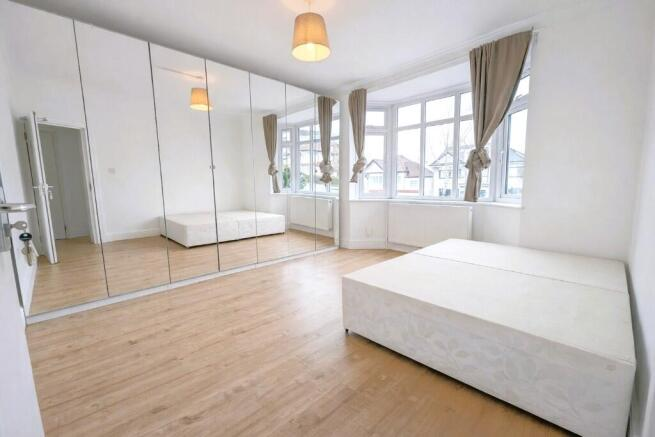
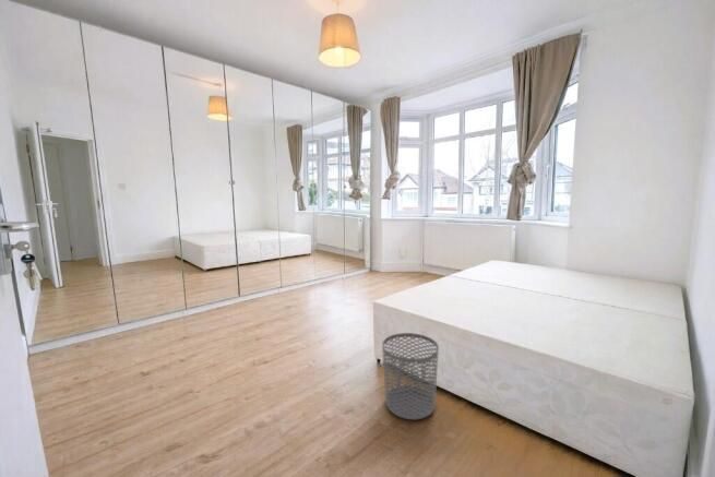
+ waste bin [381,332,440,420]
